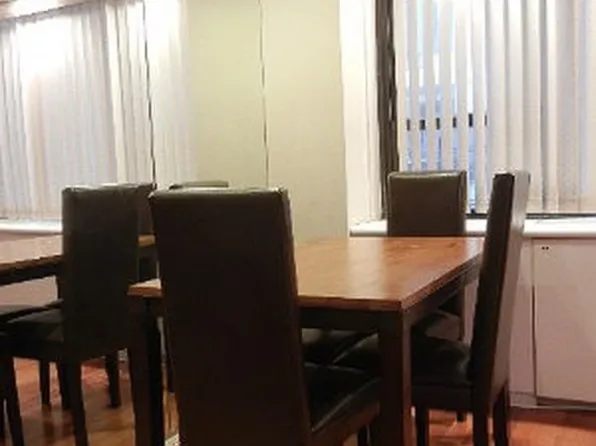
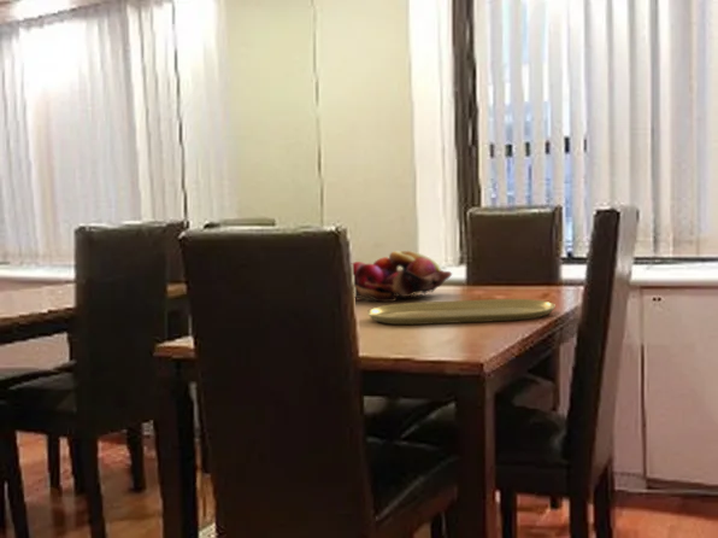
+ placemat [366,298,557,326]
+ fruit basket [351,250,453,303]
